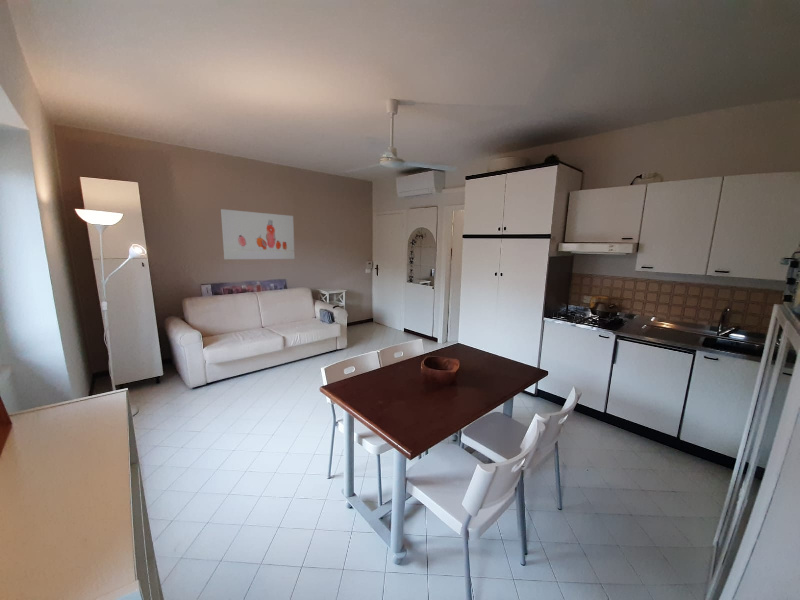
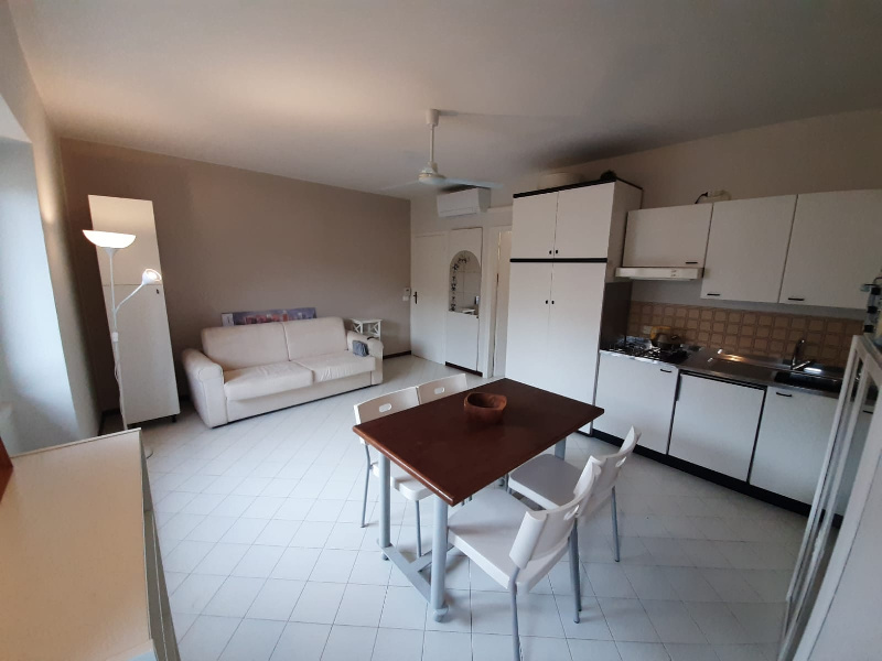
- wall art [220,208,296,260]
